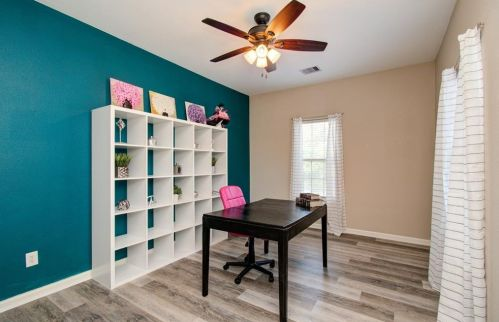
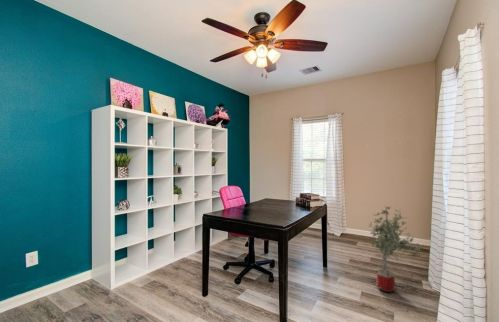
+ potted tree [367,206,423,293]
